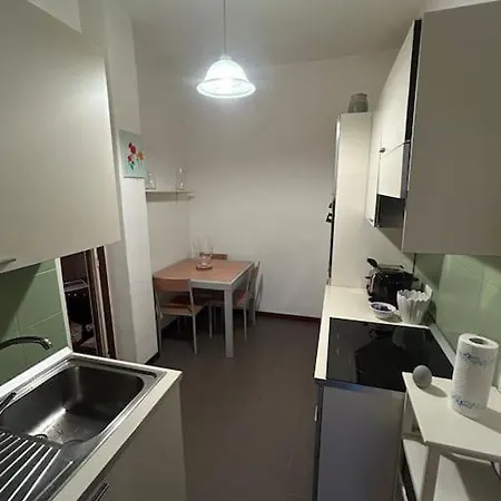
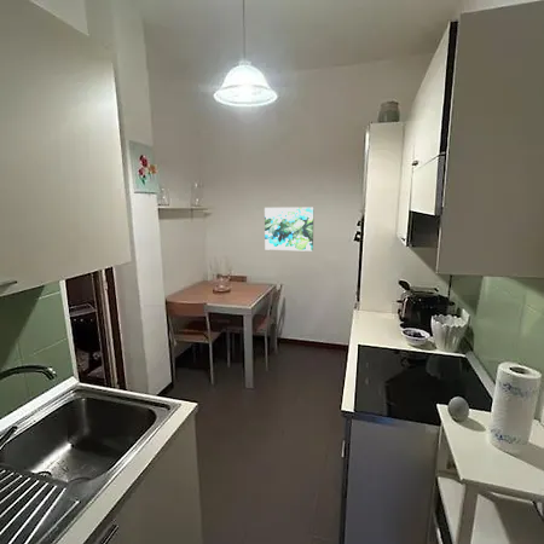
+ wall art [264,207,314,253]
